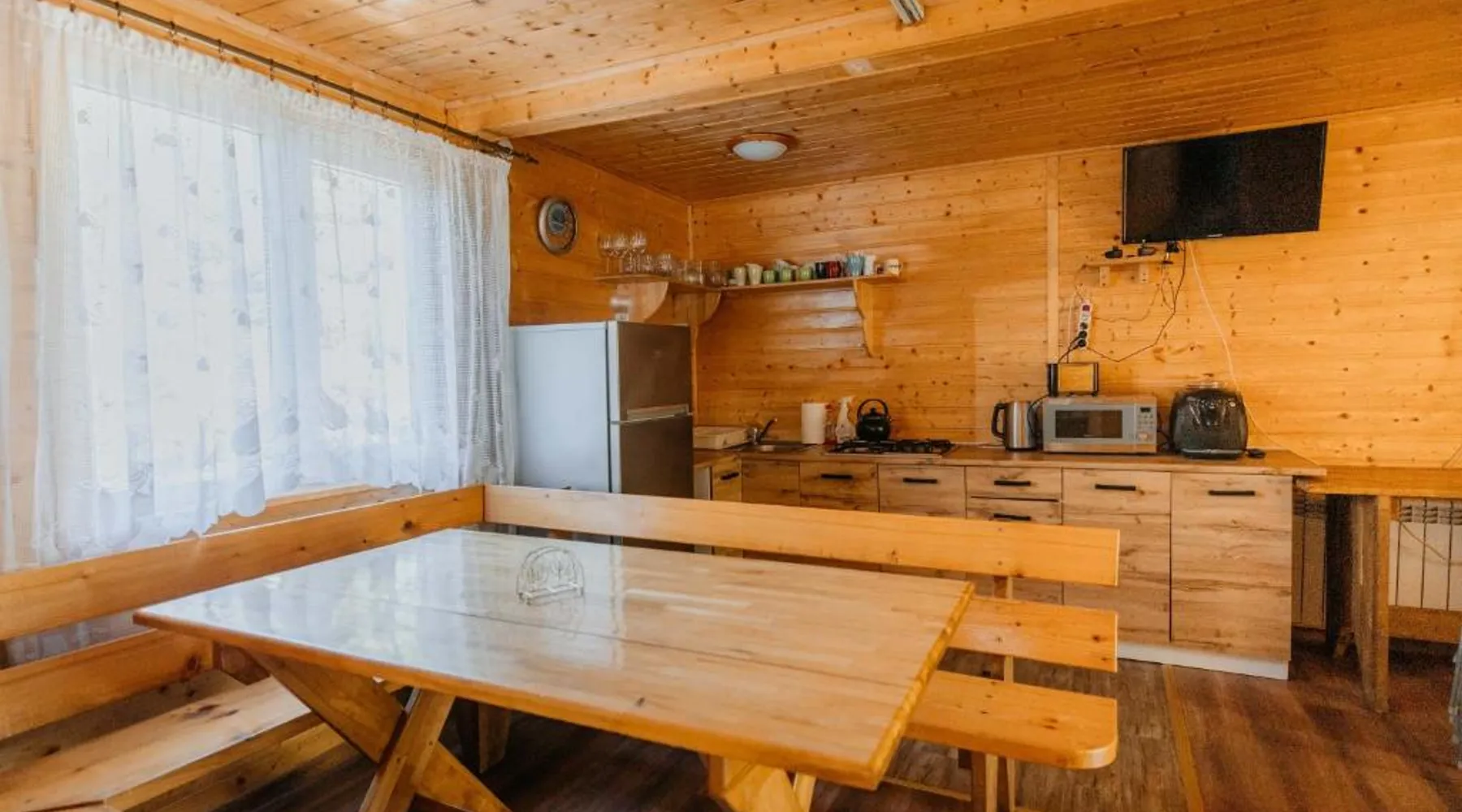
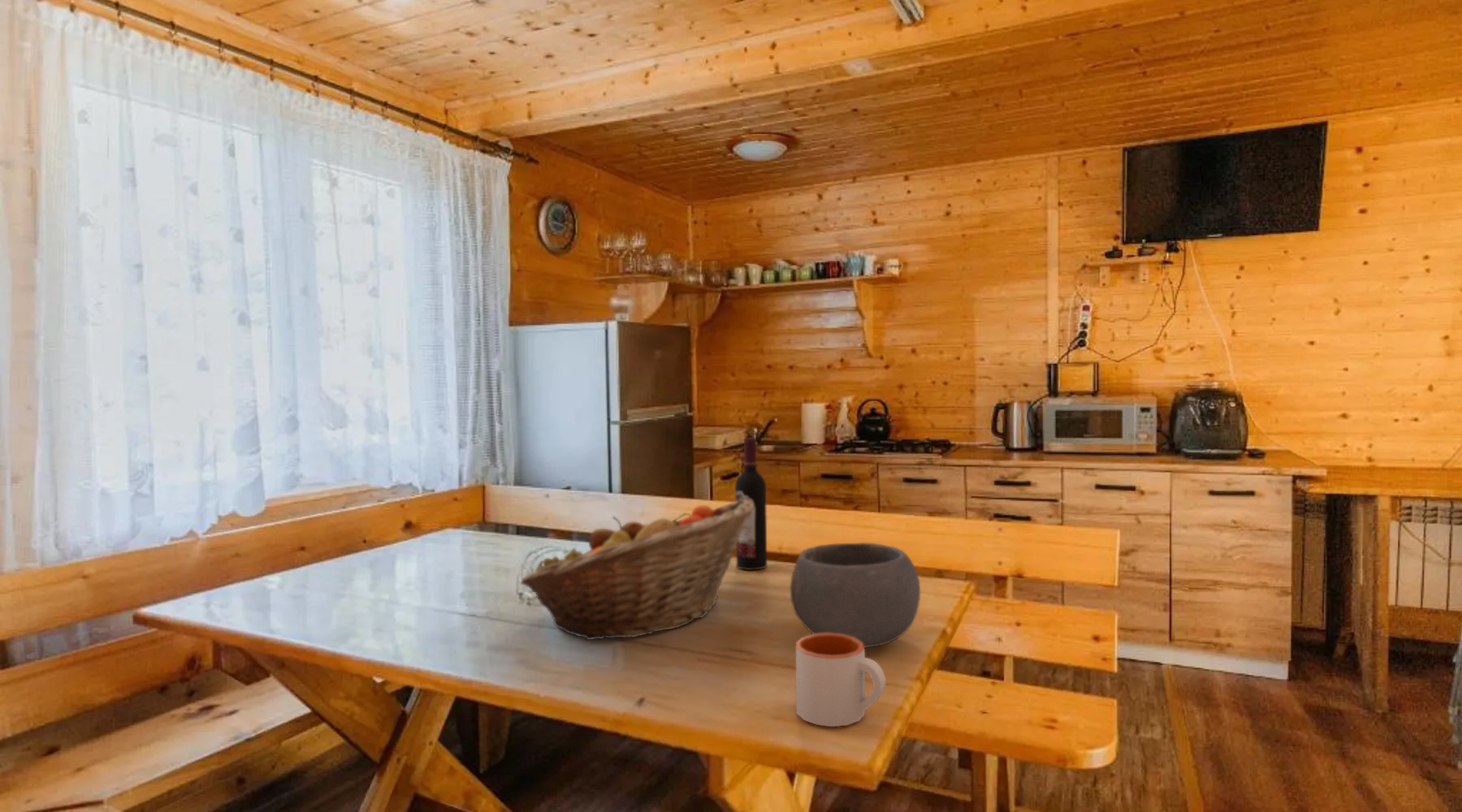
+ mug [795,633,886,728]
+ fruit basket [520,499,754,641]
+ bowl [789,542,921,649]
+ wine bottle [734,437,768,571]
